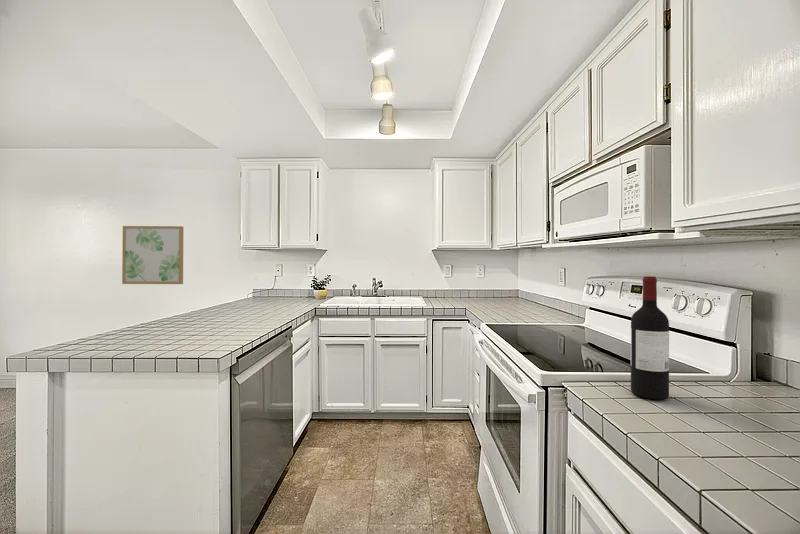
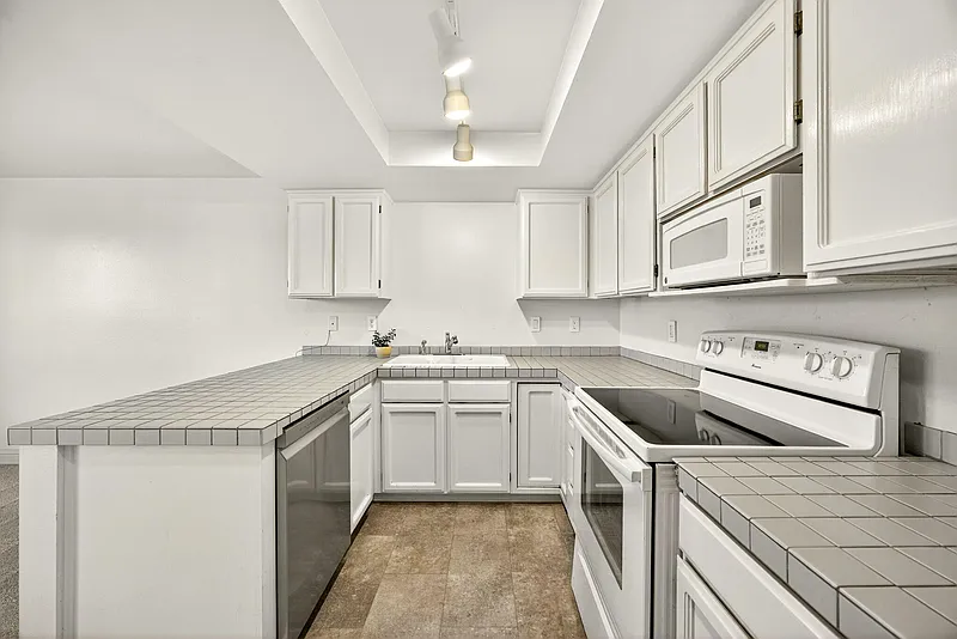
- wall art [121,225,185,285]
- wine bottle [630,276,670,401]
